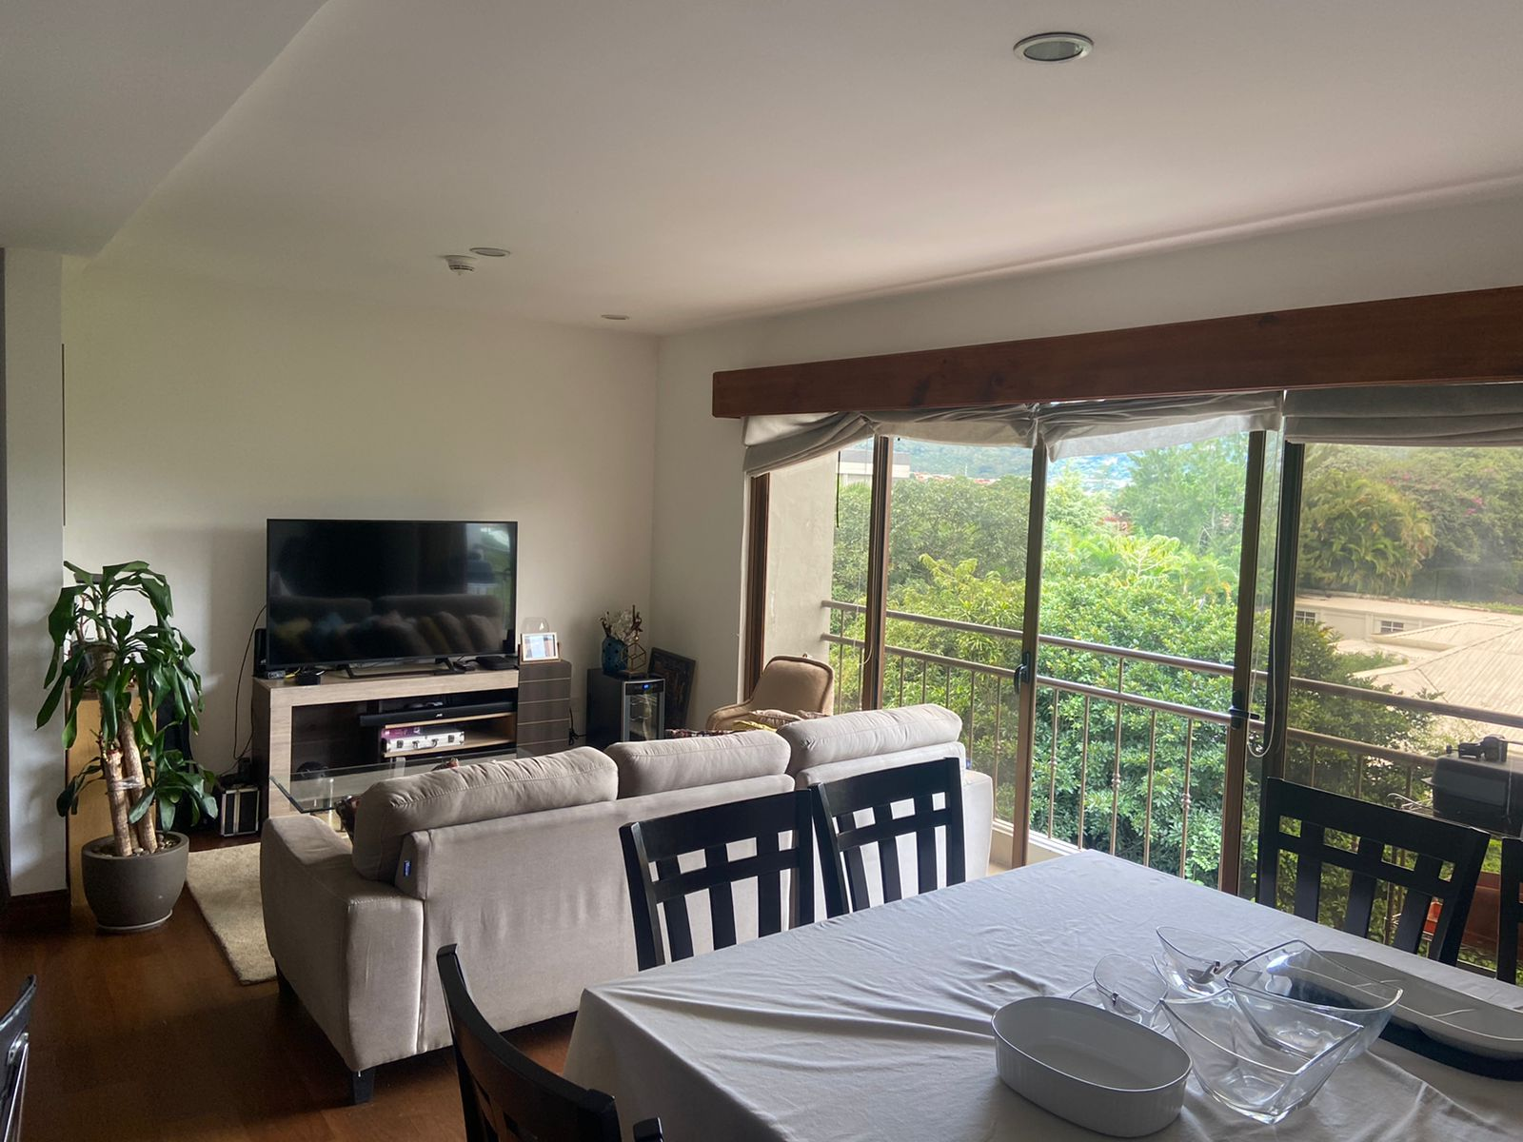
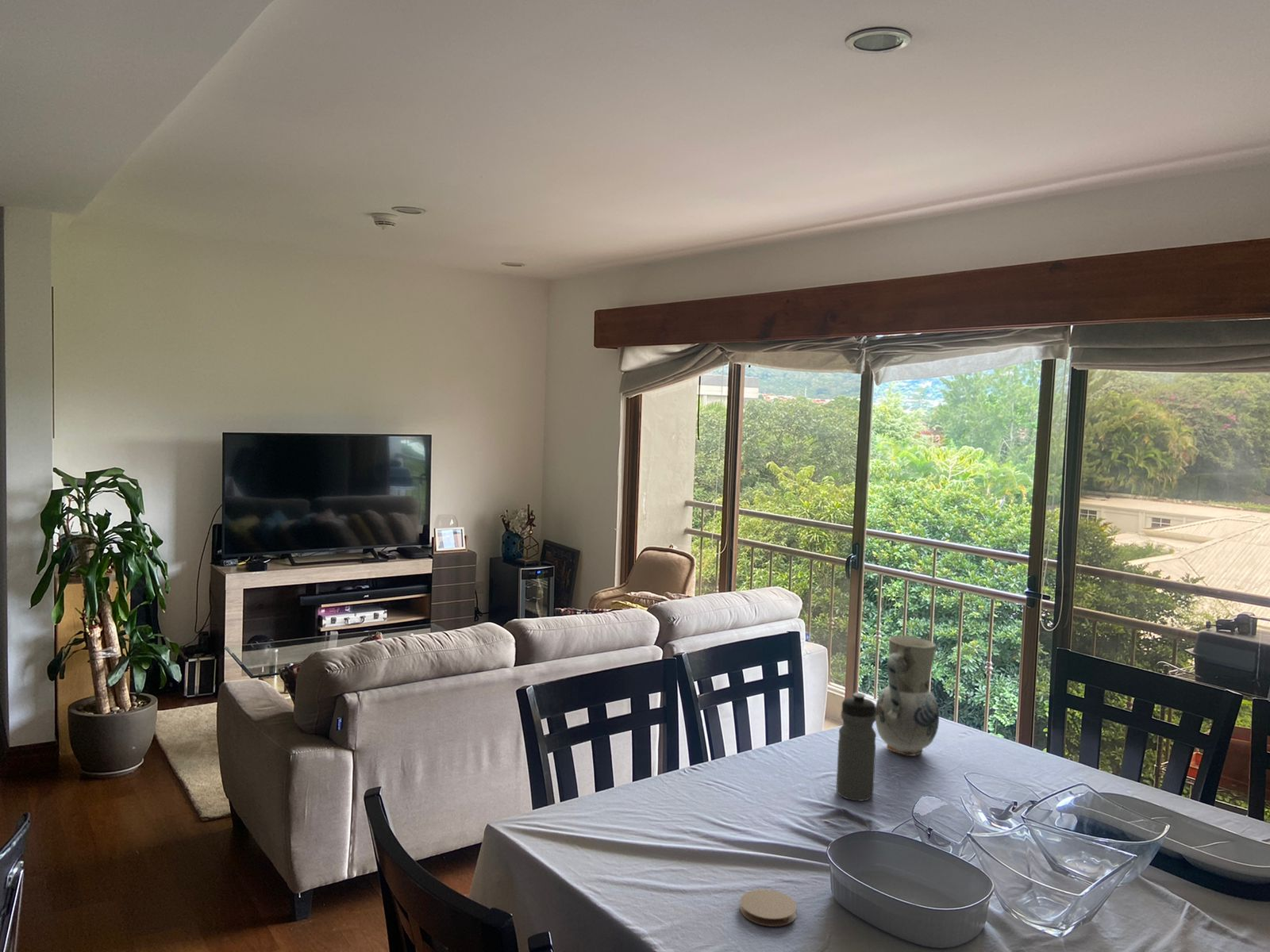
+ water bottle [836,692,877,802]
+ coaster [739,889,798,927]
+ vase [875,635,940,757]
